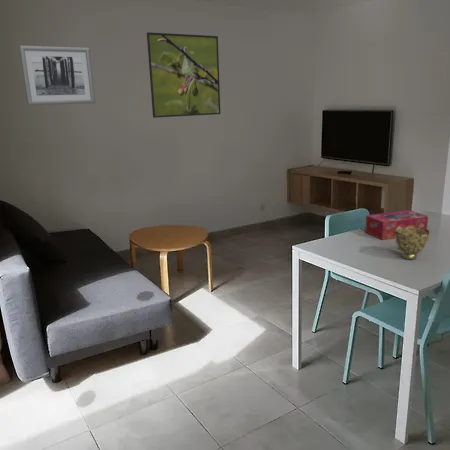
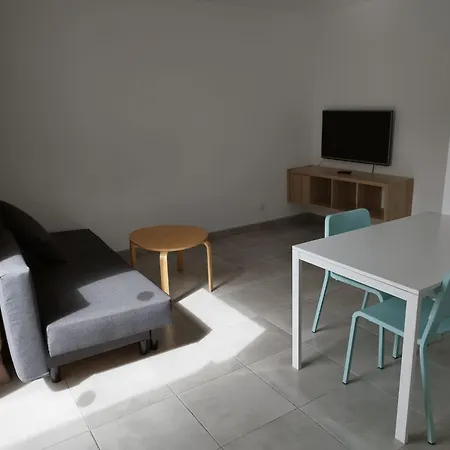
- tissue box [364,209,429,241]
- decorative bowl [395,225,430,261]
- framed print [146,31,221,119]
- wall art [18,45,96,106]
